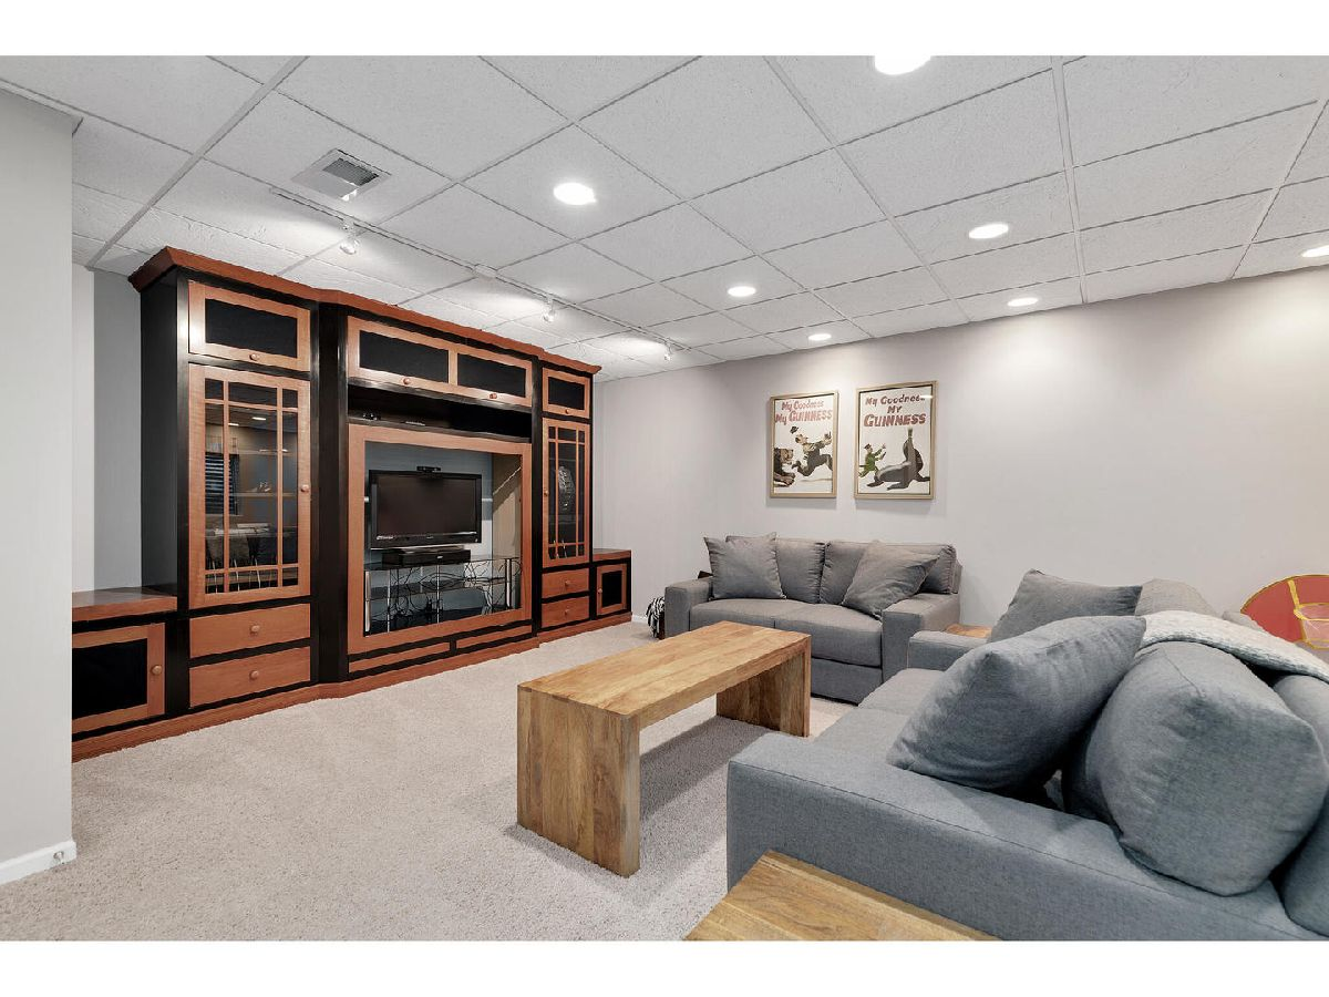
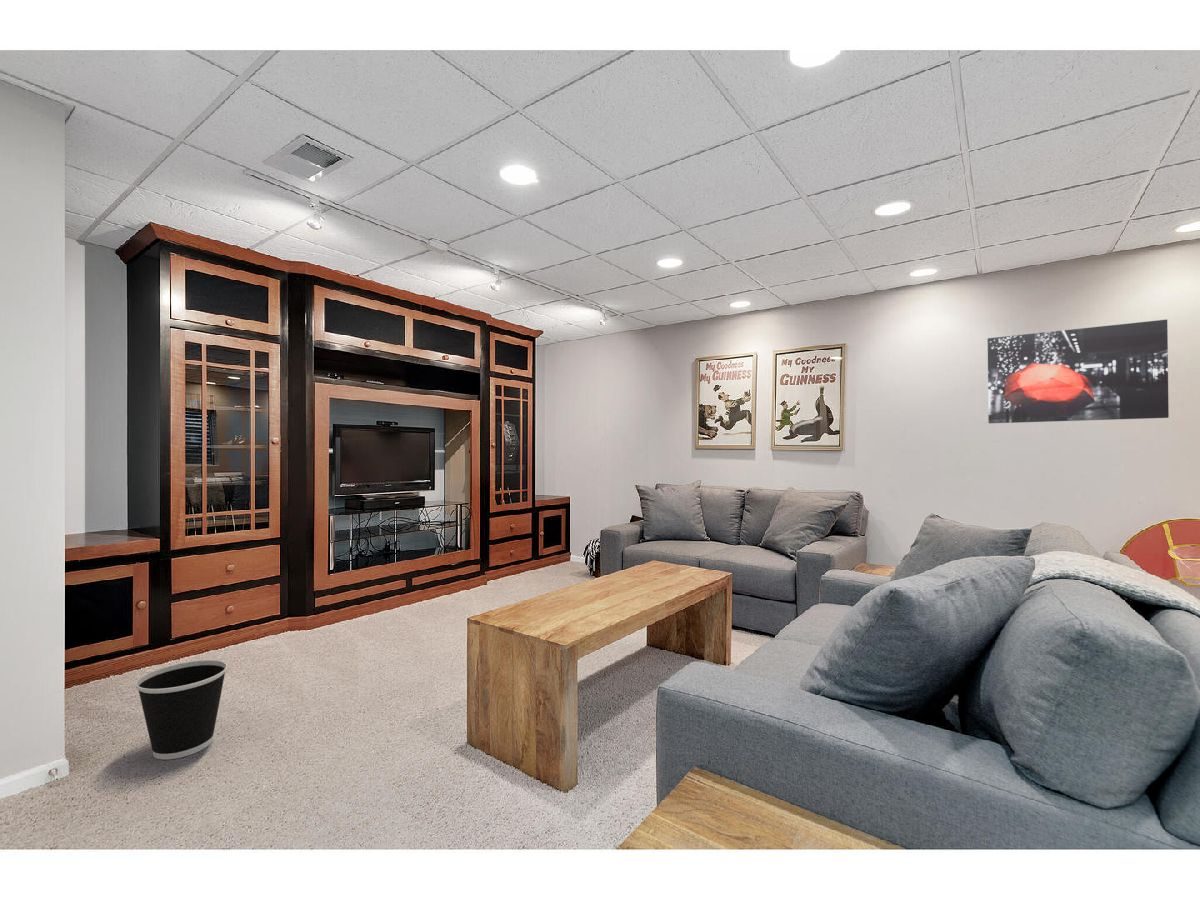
+ wastebasket [135,659,228,761]
+ wall art [987,319,1170,424]
